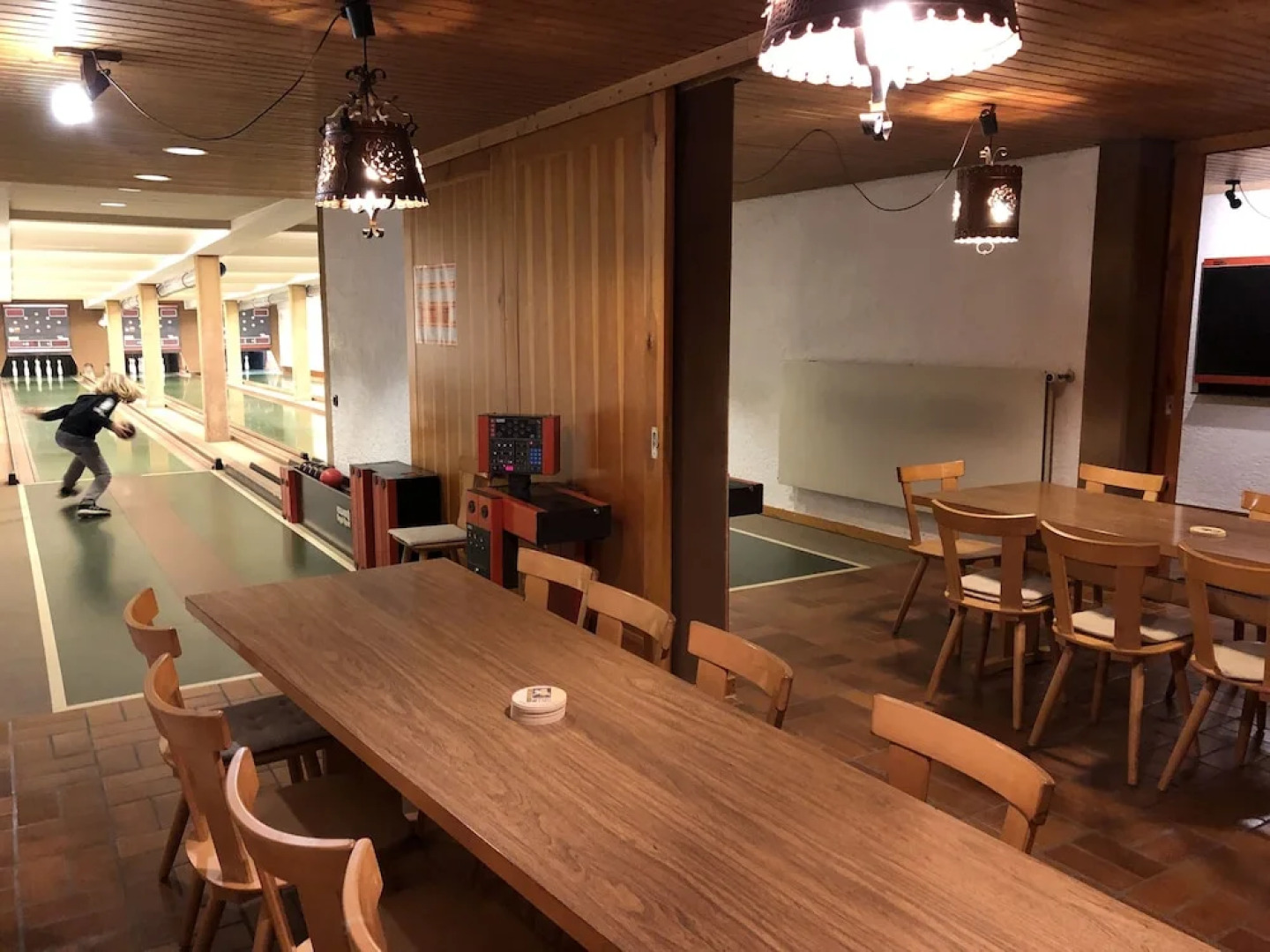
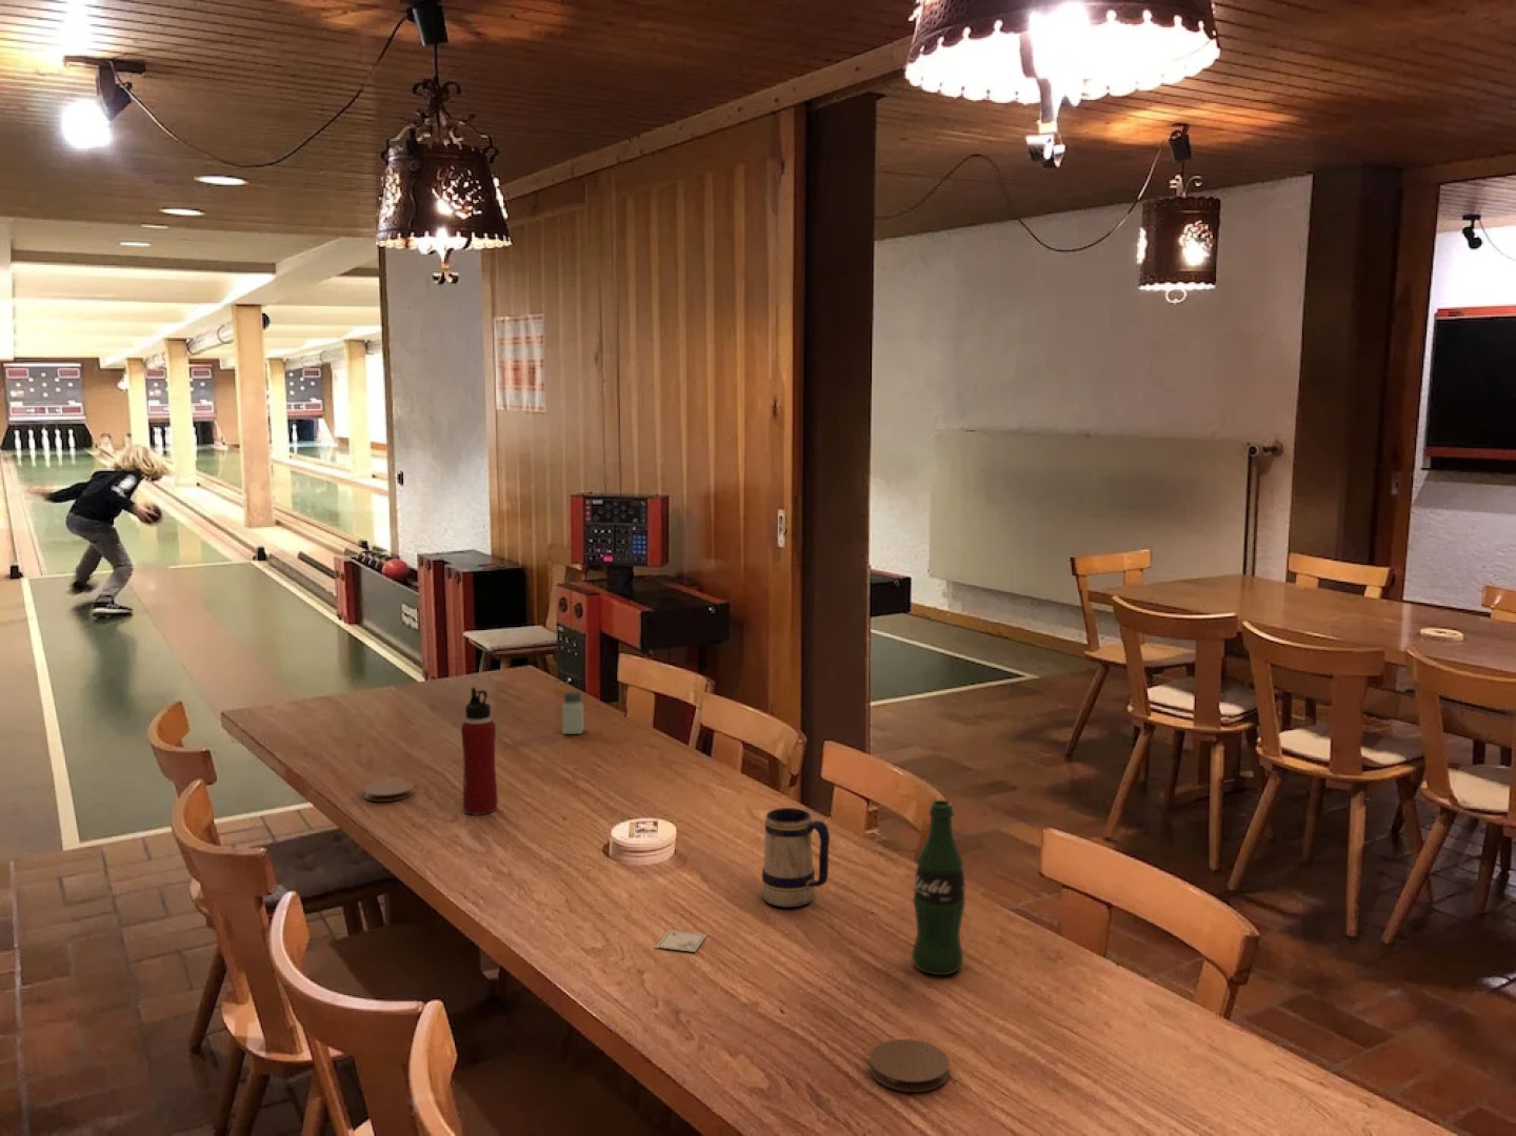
+ hazard label [655,928,709,953]
+ coaster [869,1038,950,1093]
+ coaster [363,779,414,803]
+ saltshaker [561,690,584,735]
+ beer mug [762,807,831,909]
+ water bottle [460,687,499,815]
+ beer bottle [911,799,967,976]
